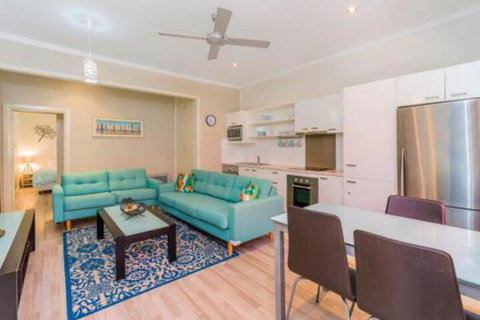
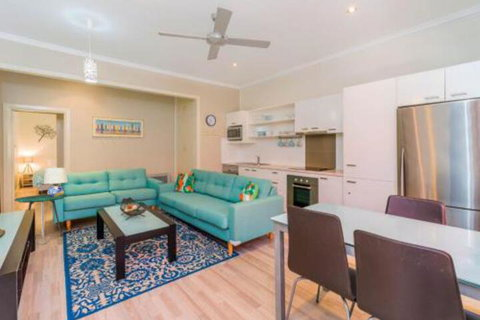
+ table lamp [43,167,69,197]
+ side table [13,193,68,245]
